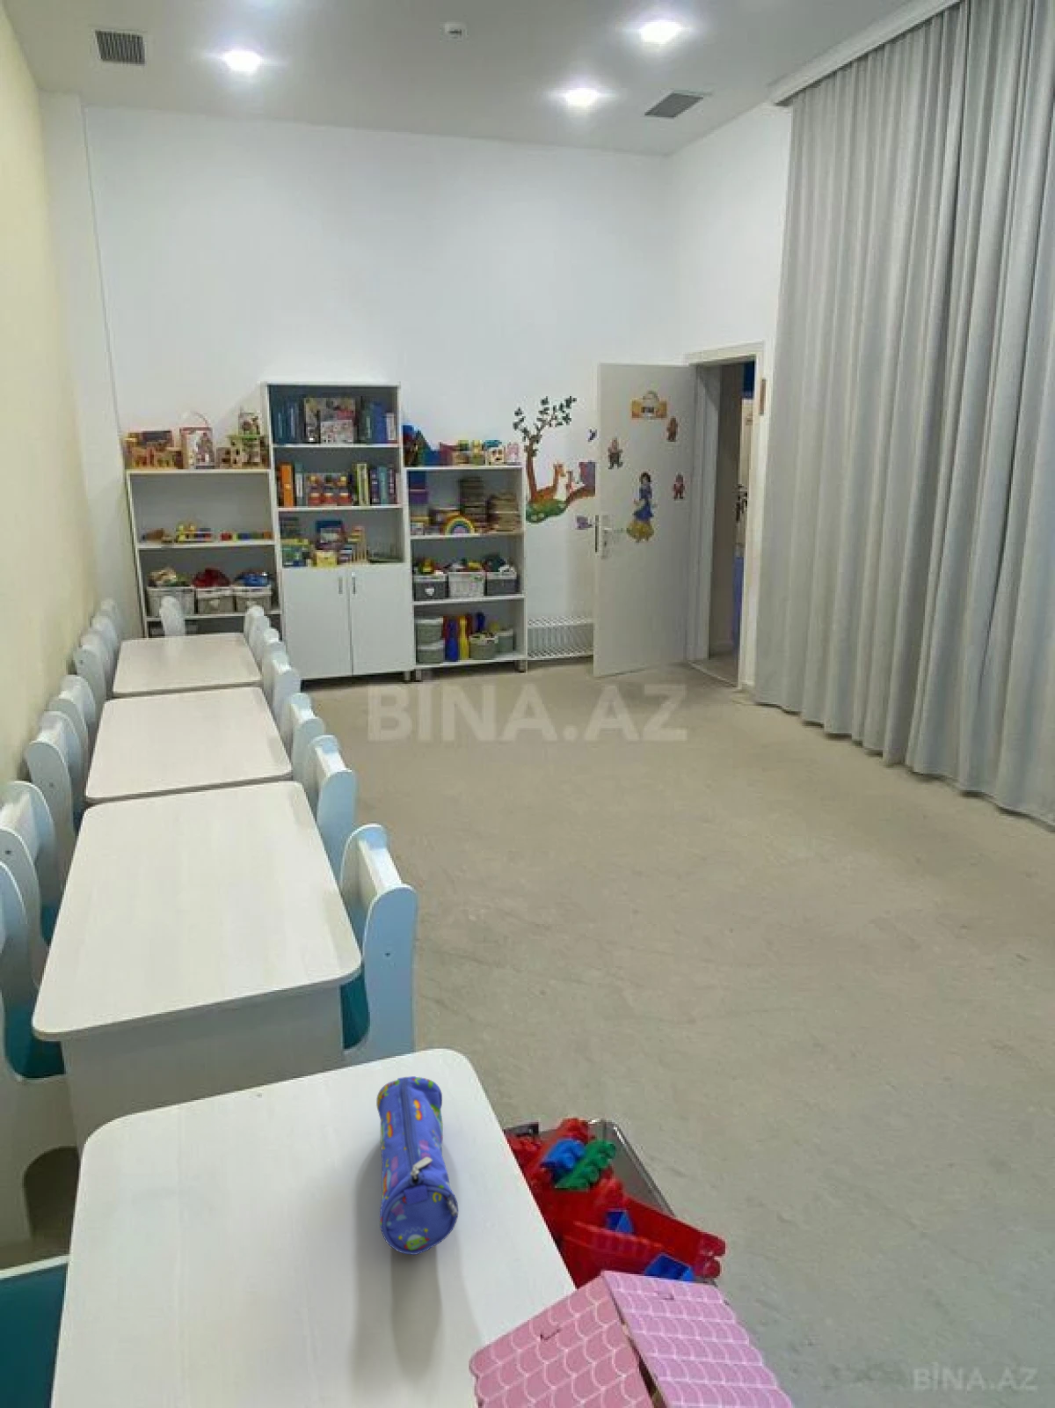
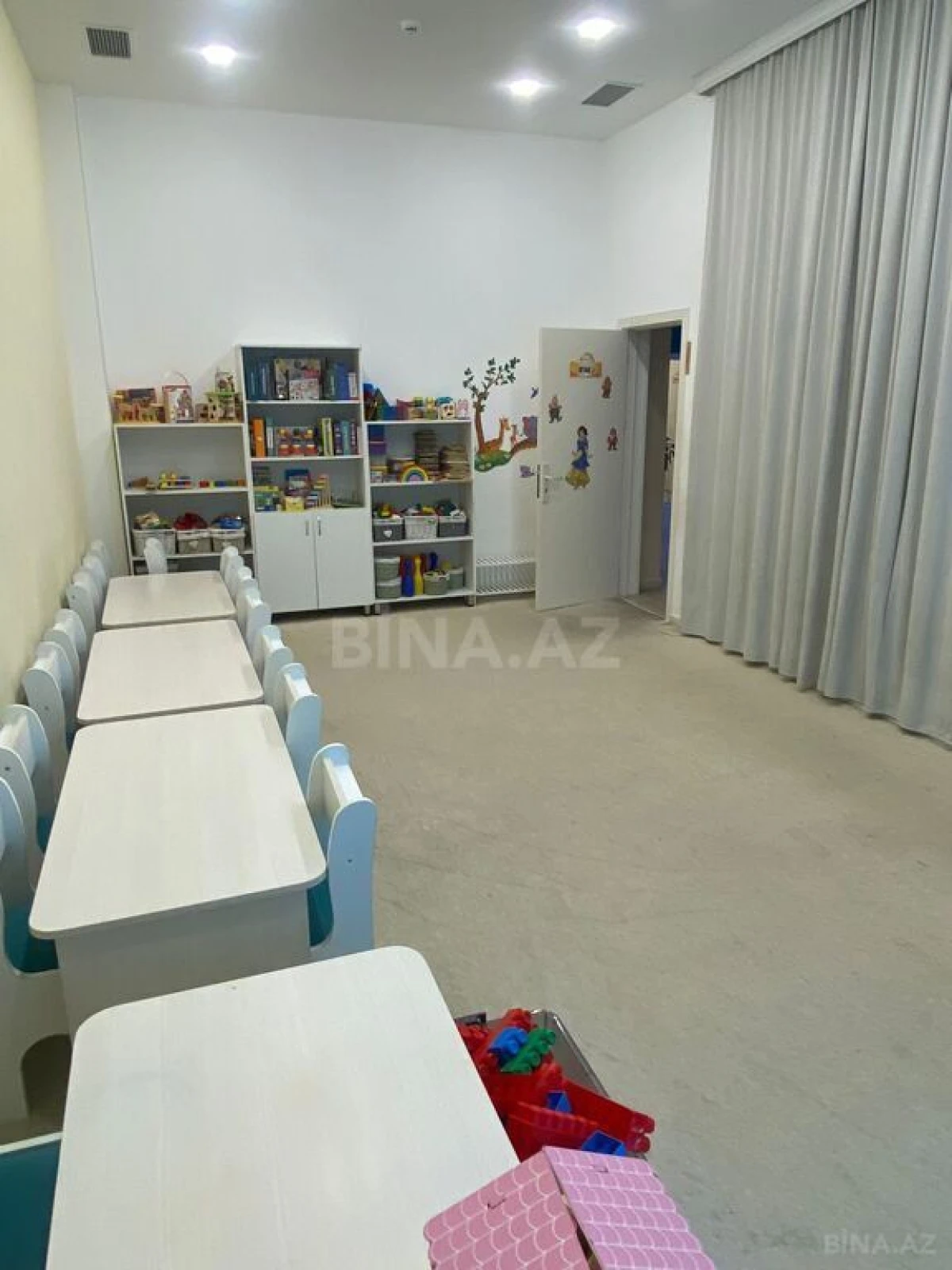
- pencil case [376,1075,459,1256]
